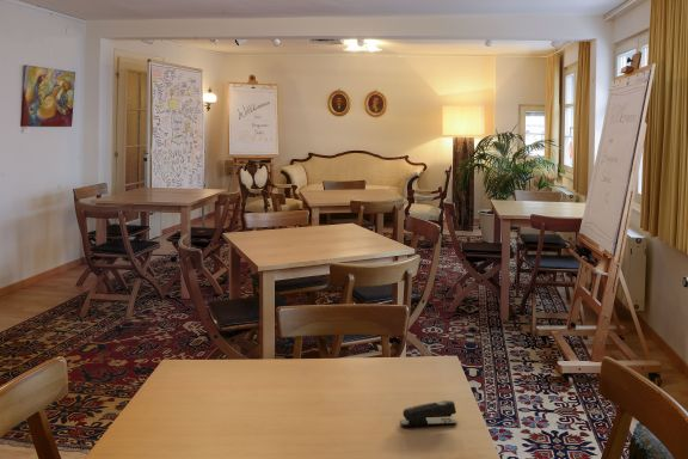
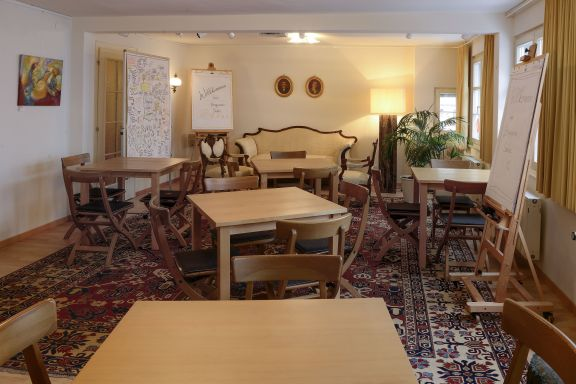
- stapler [399,399,457,427]
